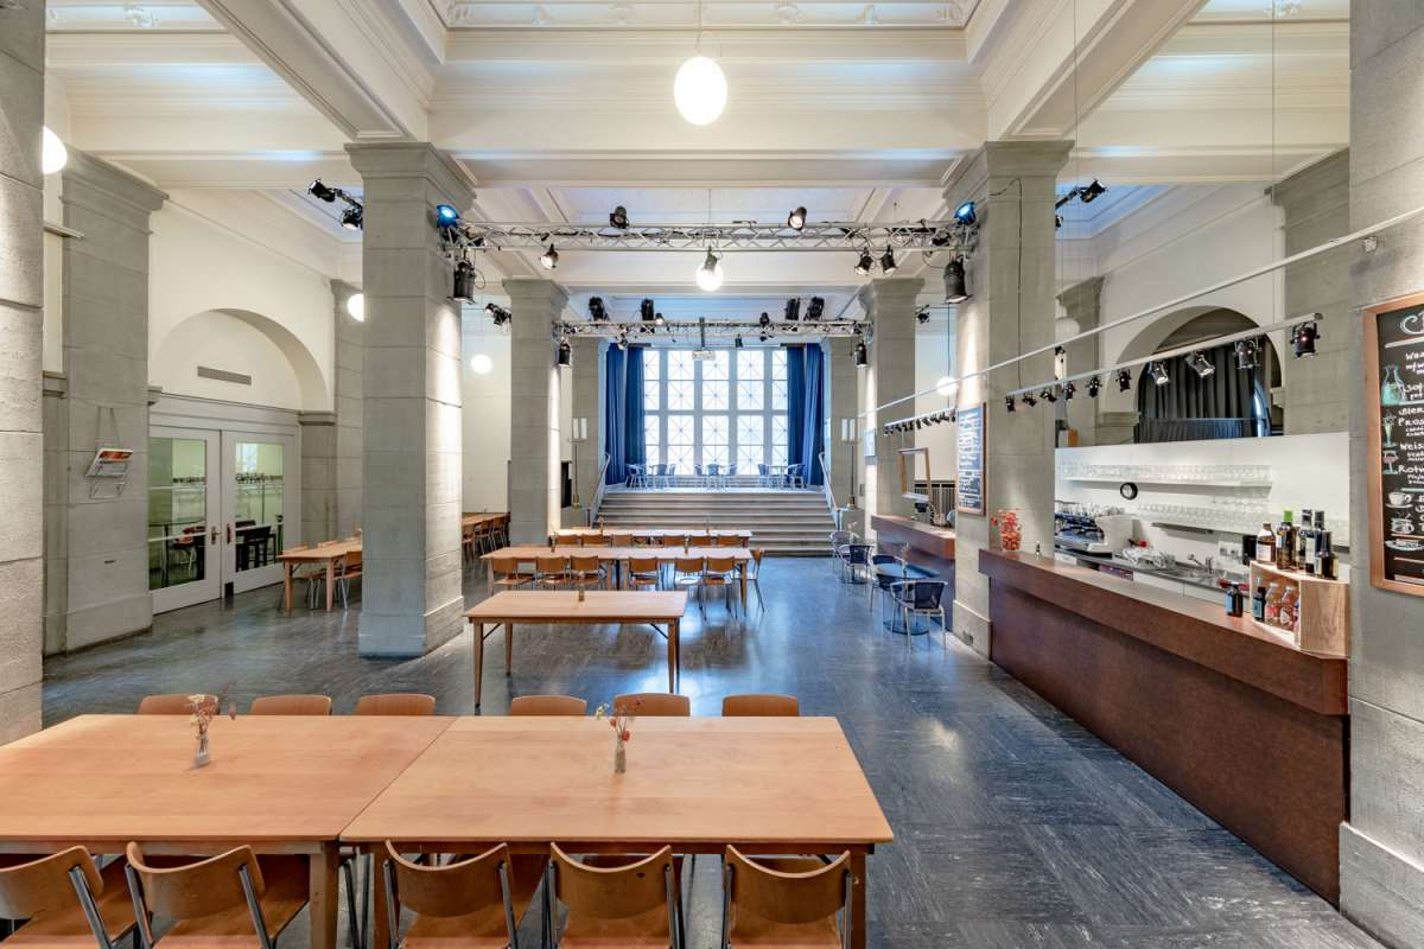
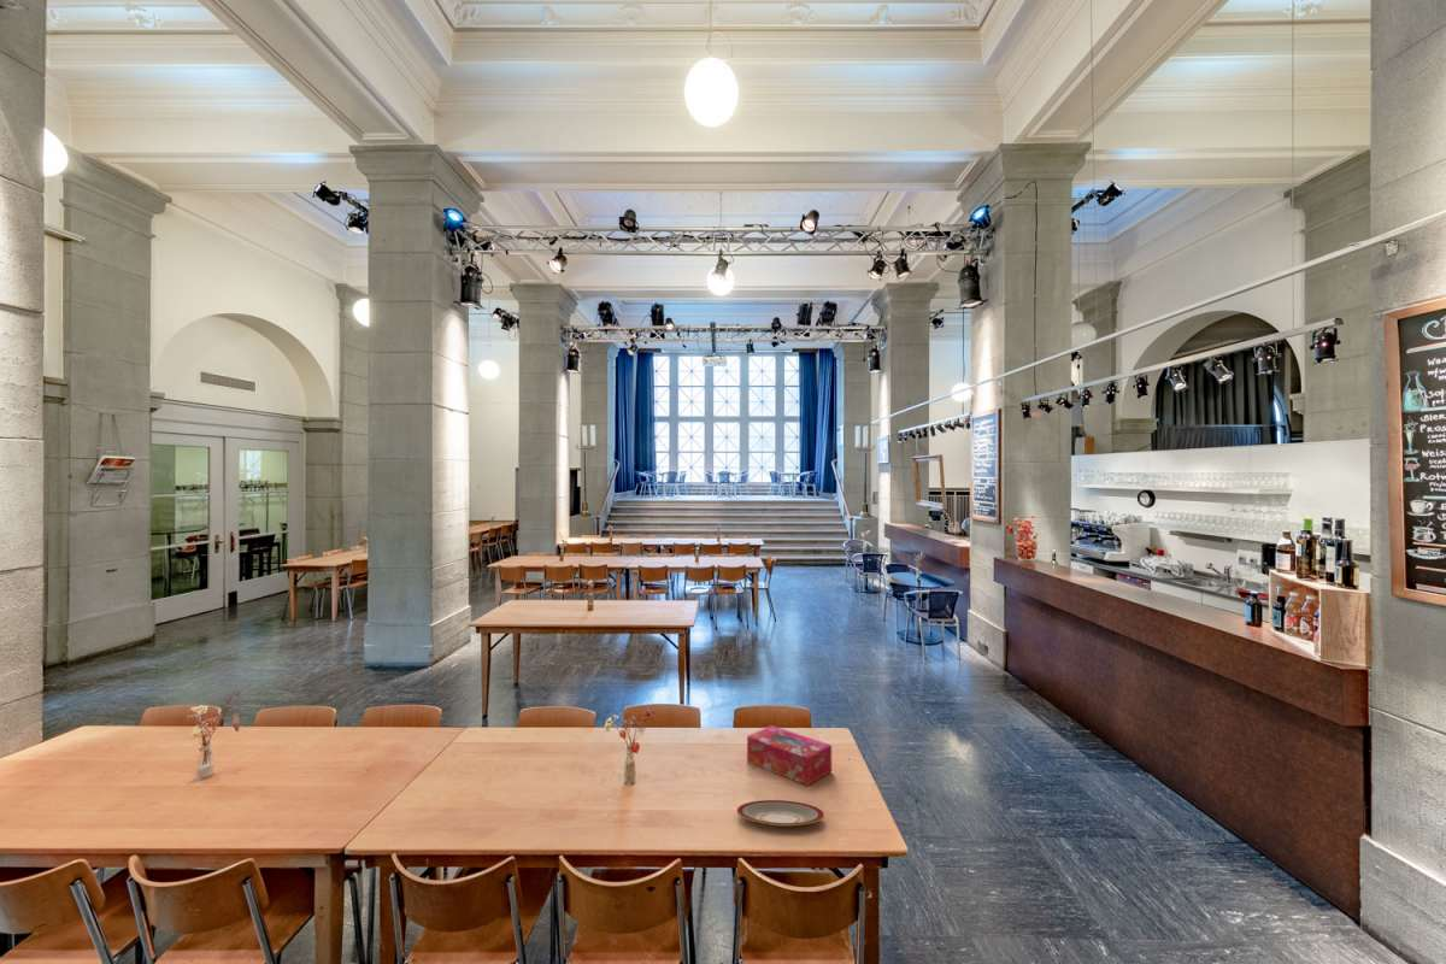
+ plate [736,799,825,828]
+ tissue box [746,724,833,787]
